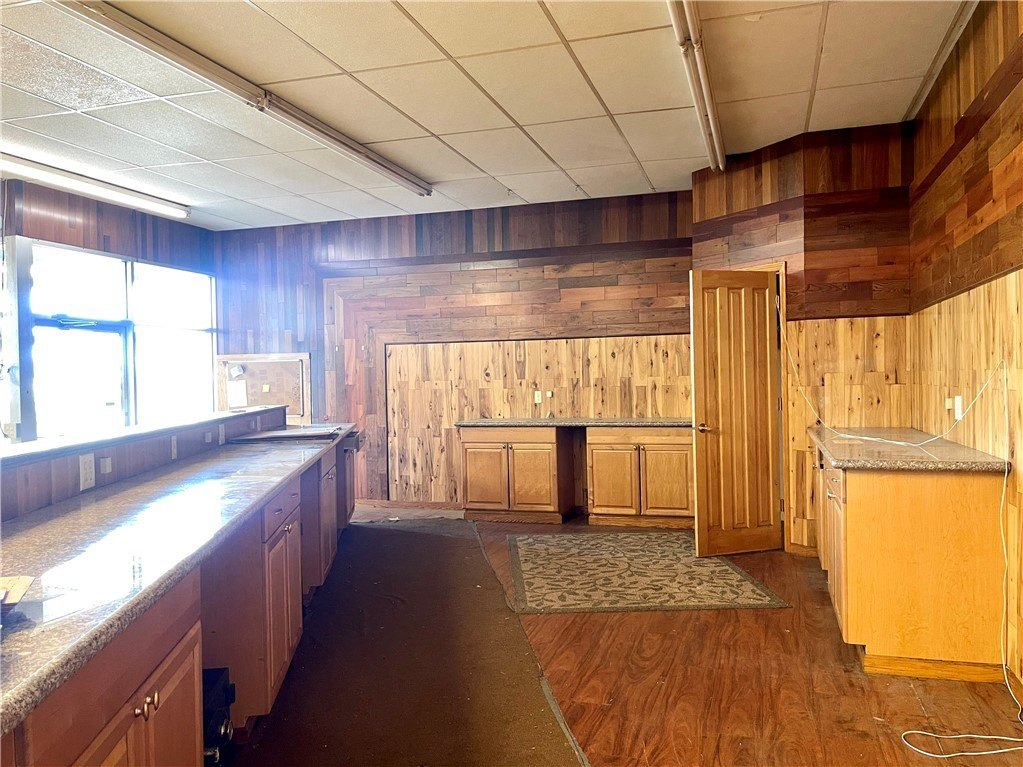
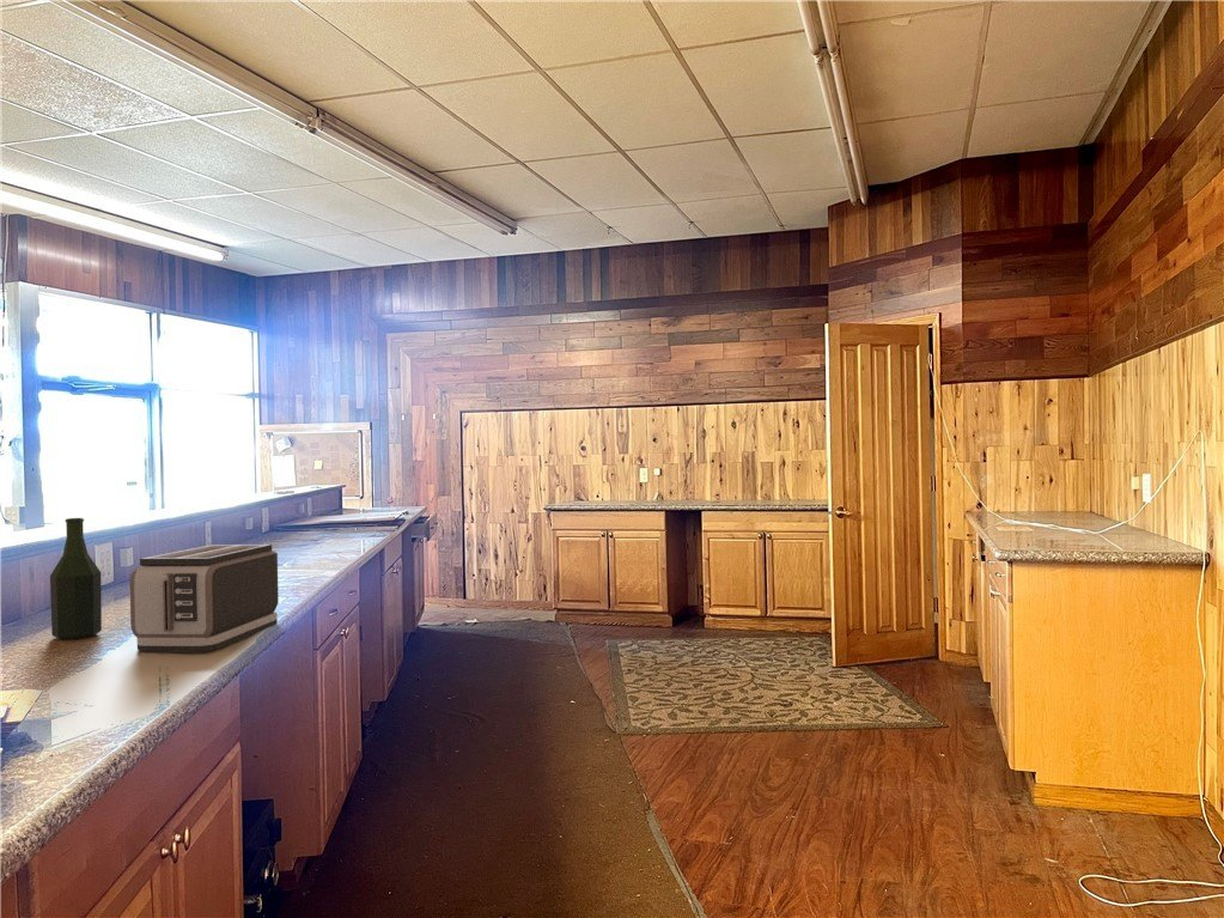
+ bottle [49,517,103,640]
+ toaster [129,543,280,653]
